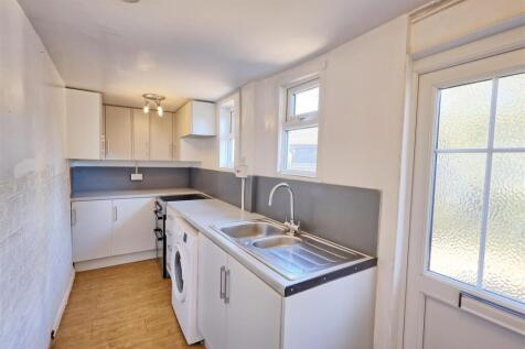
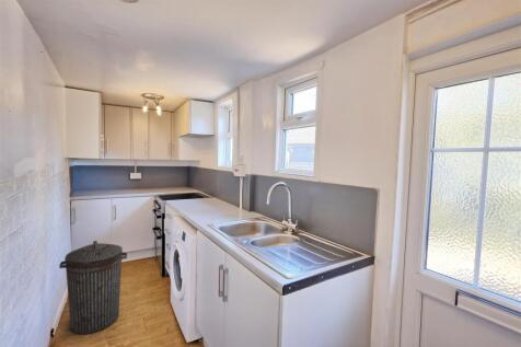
+ trash can [58,240,128,335]
